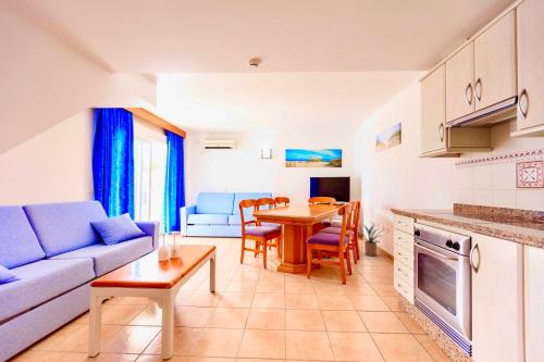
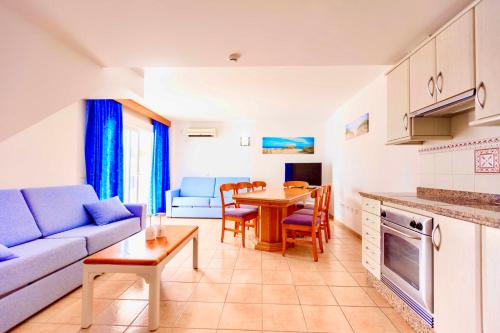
- house plant [359,223,385,258]
